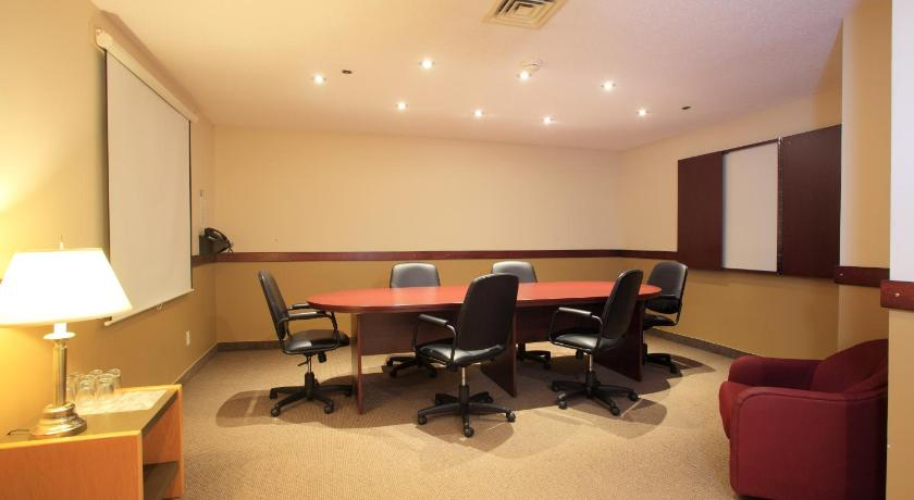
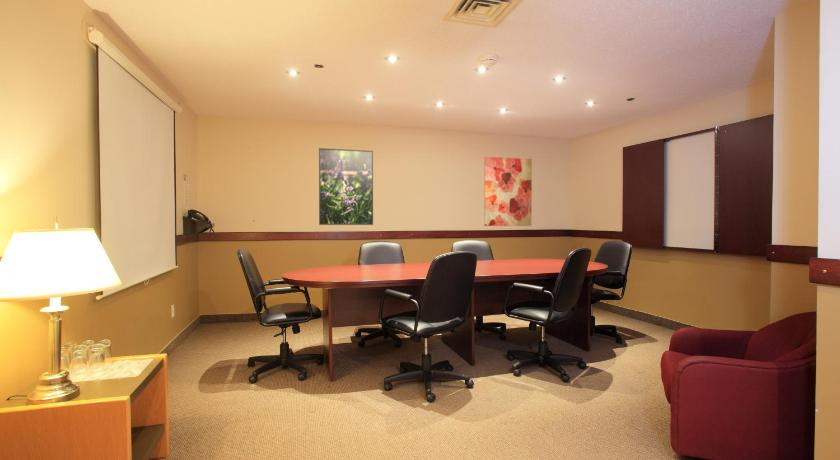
+ wall art [483,156,533,227]
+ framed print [318,147,374,226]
